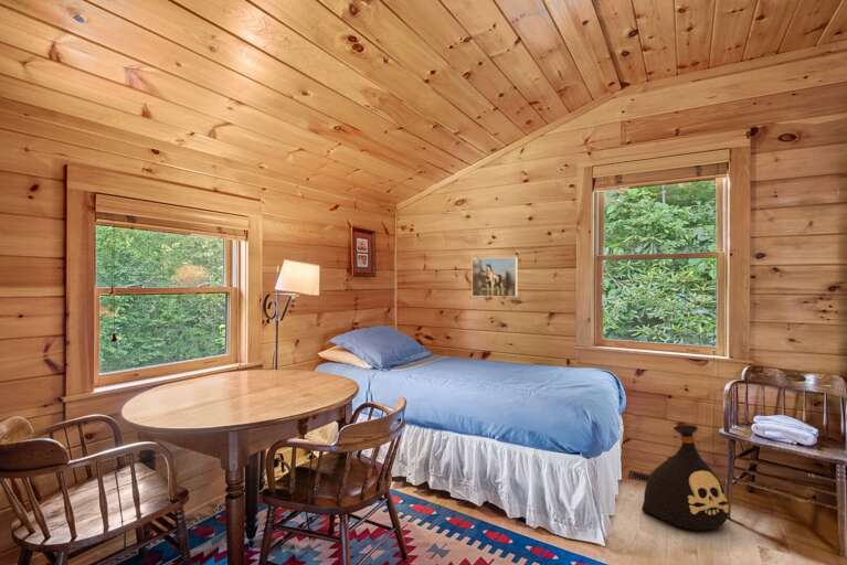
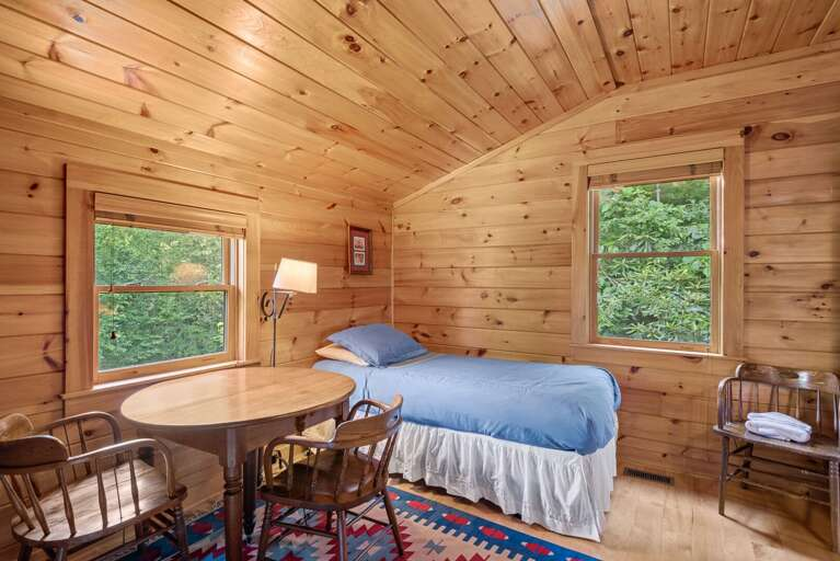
- bag [640,424,730,531]
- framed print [470,256,518,298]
